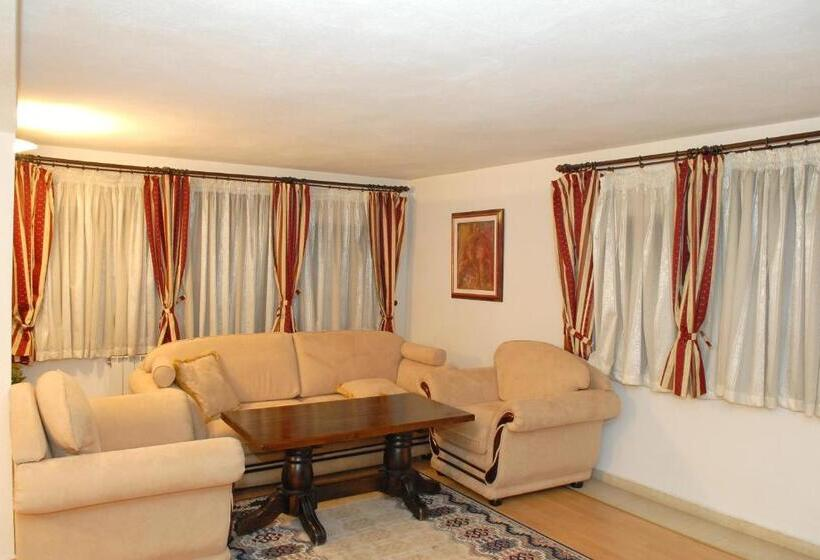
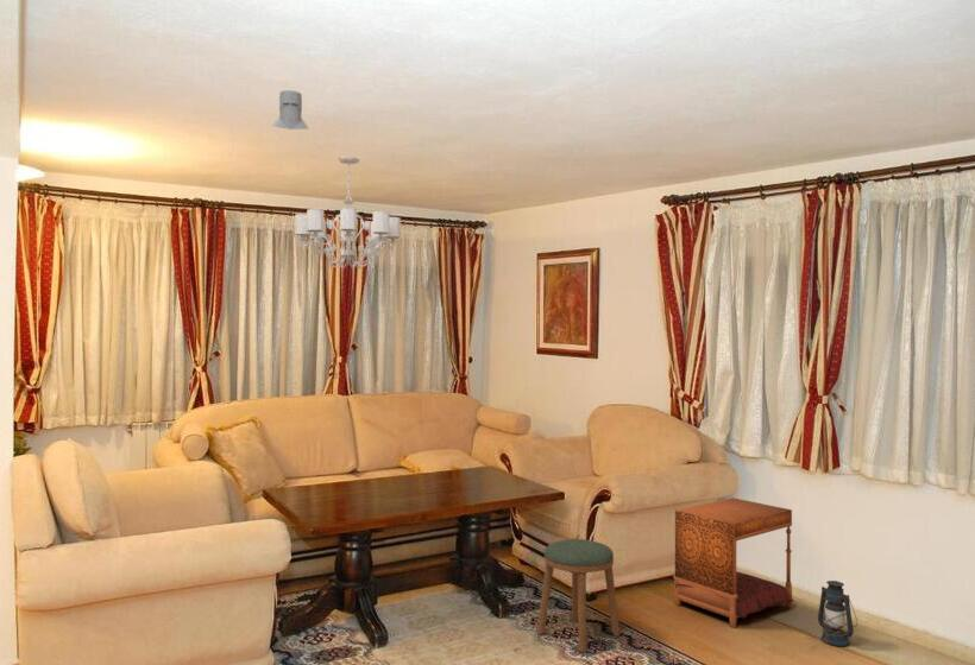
+ chandelier [294,156,402,270]
+ lantern [817,580,858,647]
+ knight helmet [271,89,310,131]
+ canopy bed [673,496,795,629]
+ stool [536,538,621,653]
